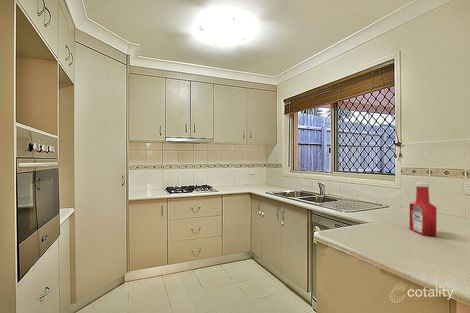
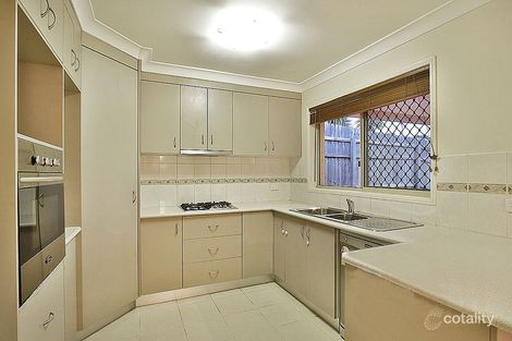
- soap bottle [409,182,438,237]
